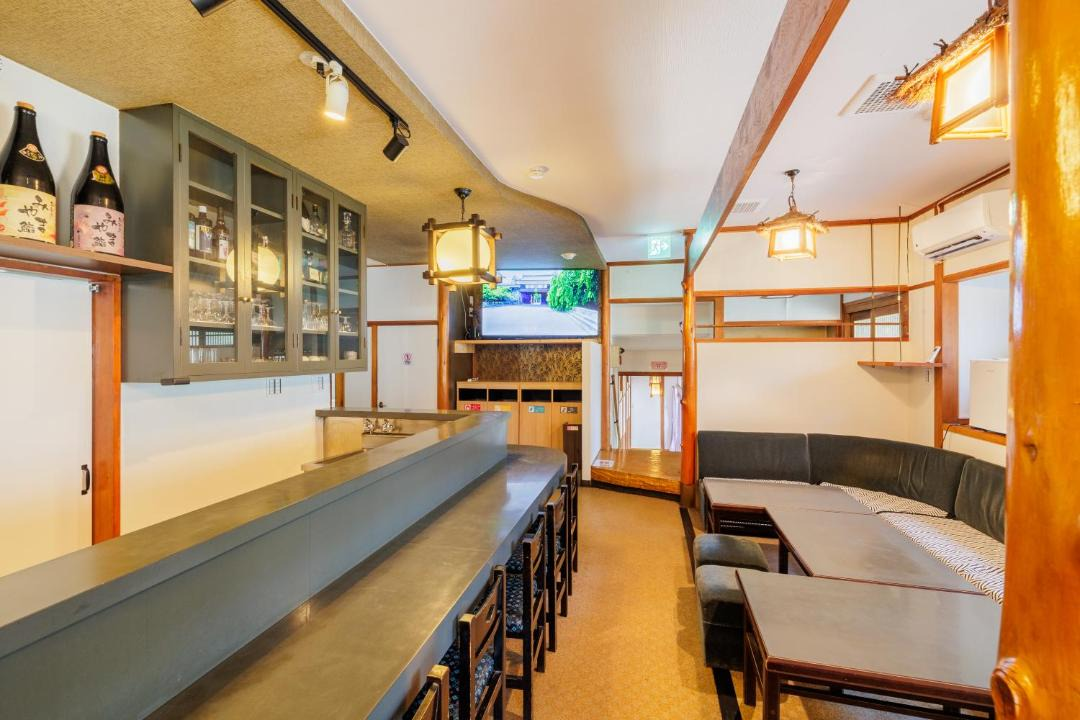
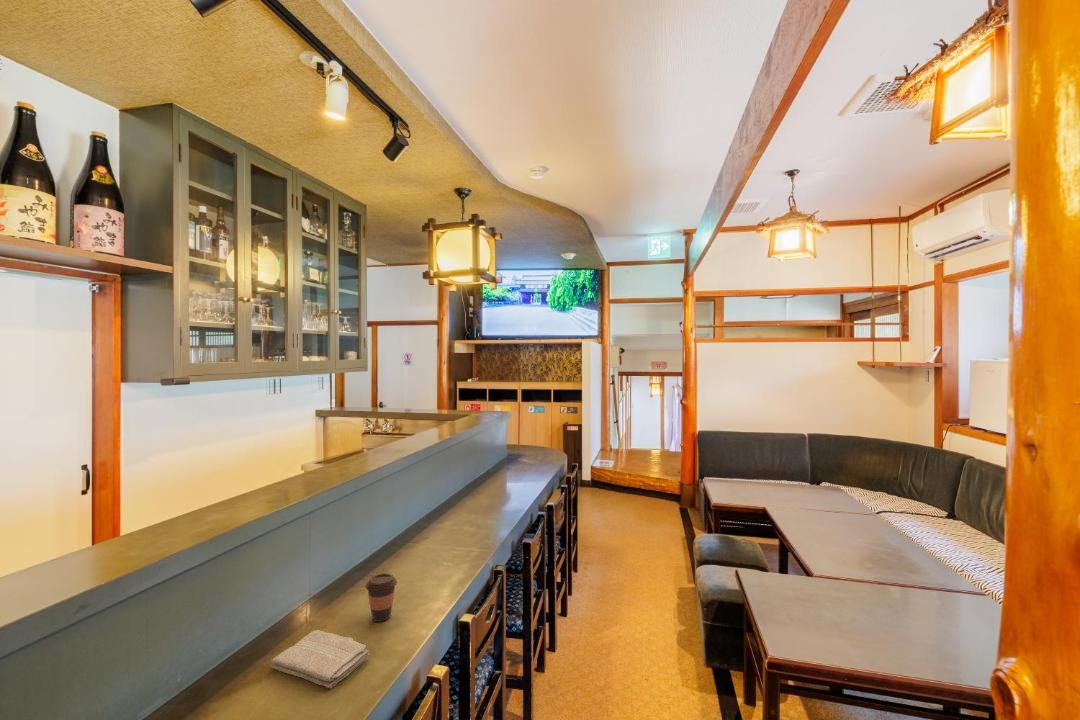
+ coffee cup [364,572,398,623]
+ washcloth [269,629,371,689]
